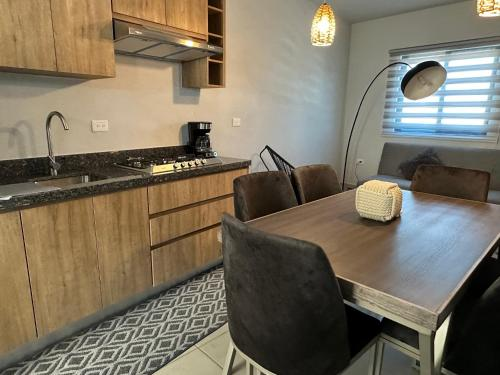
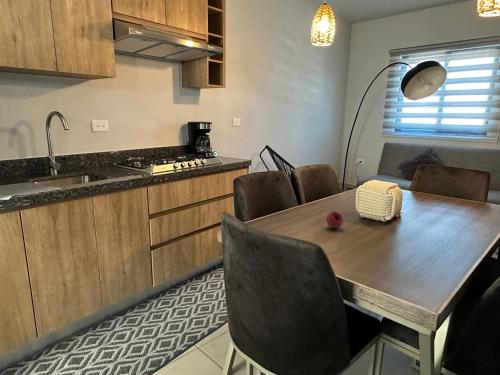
+ fruit [325,210,345,229]
